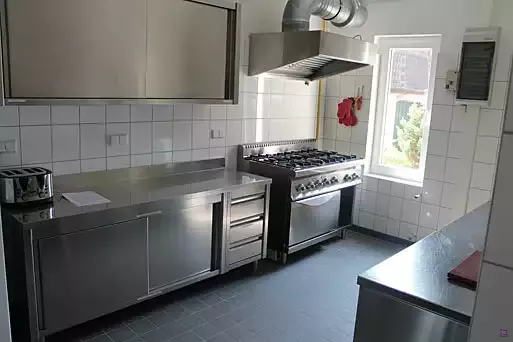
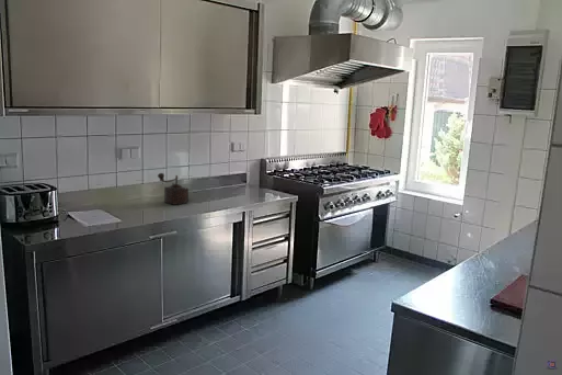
+ pepper mill [157,172,190,206]
